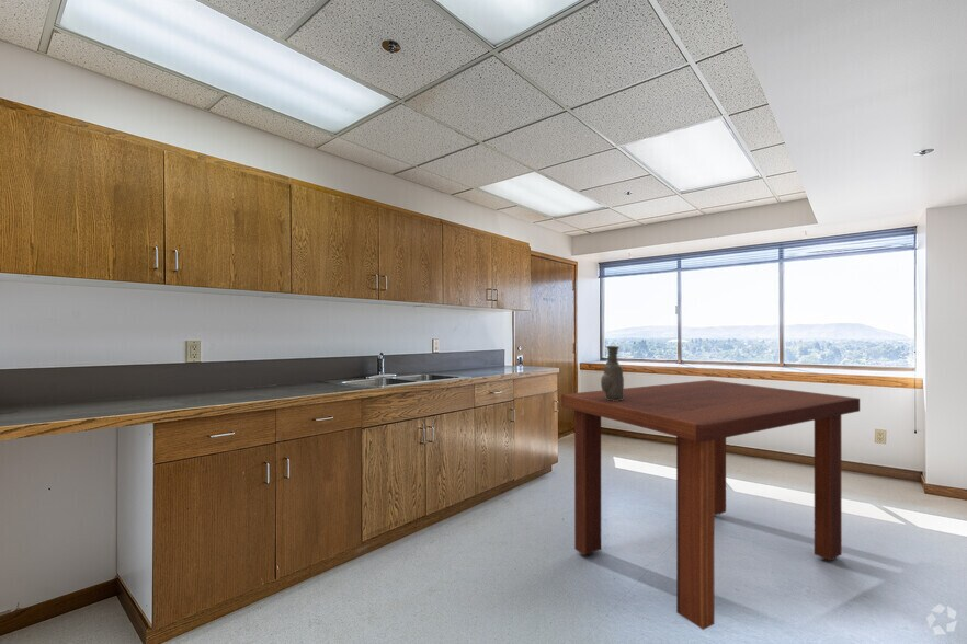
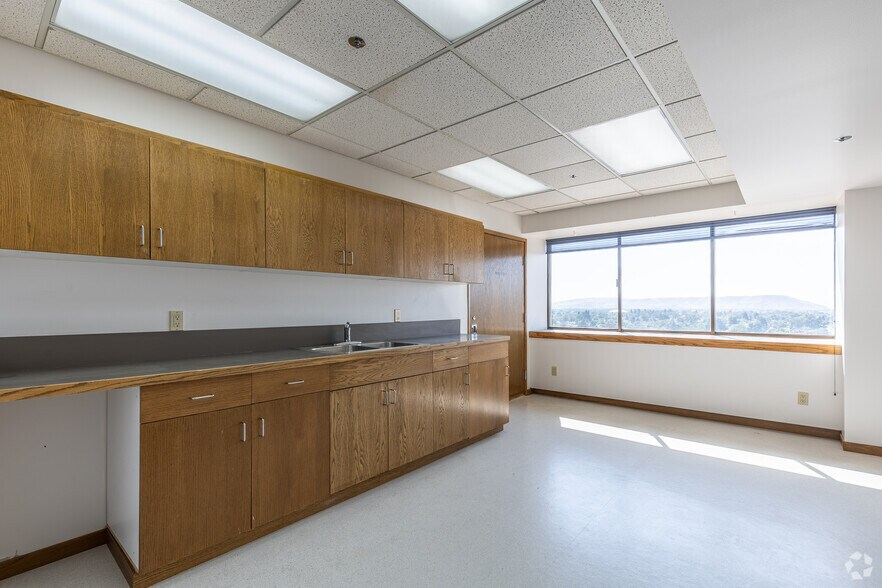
- vase [600,345,625,401]
- dining table [560,379,861,631]
